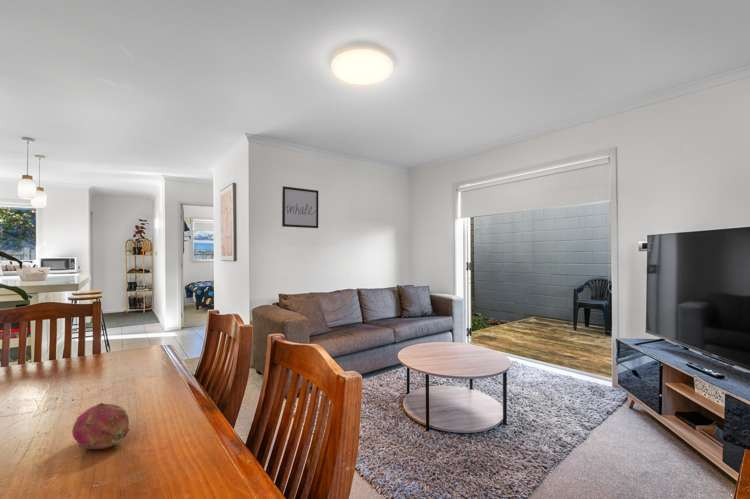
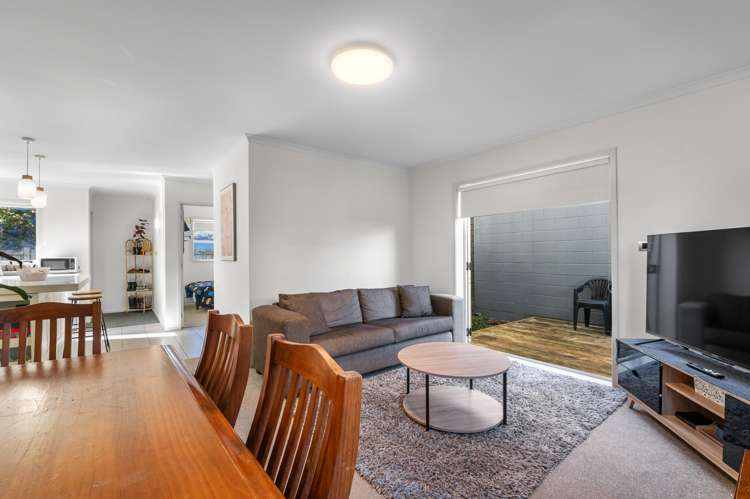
- fruit [71,402,131,450]
- wall art [281,185,319,229]
